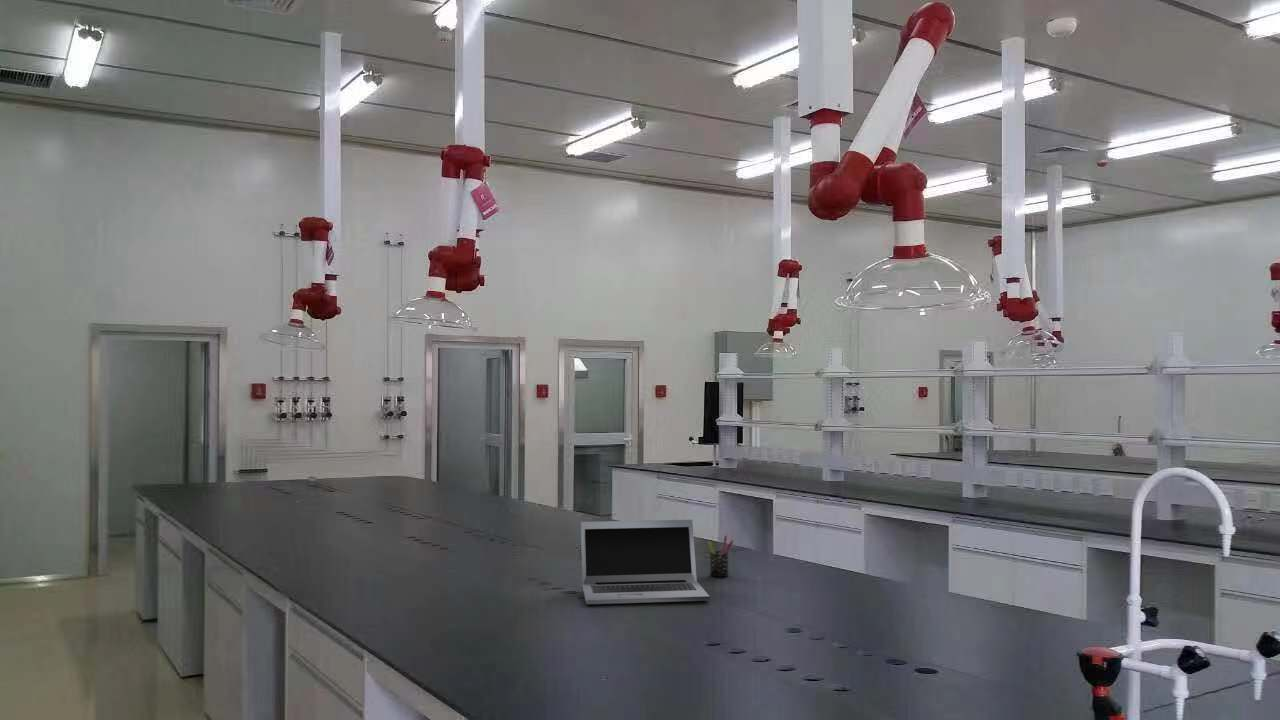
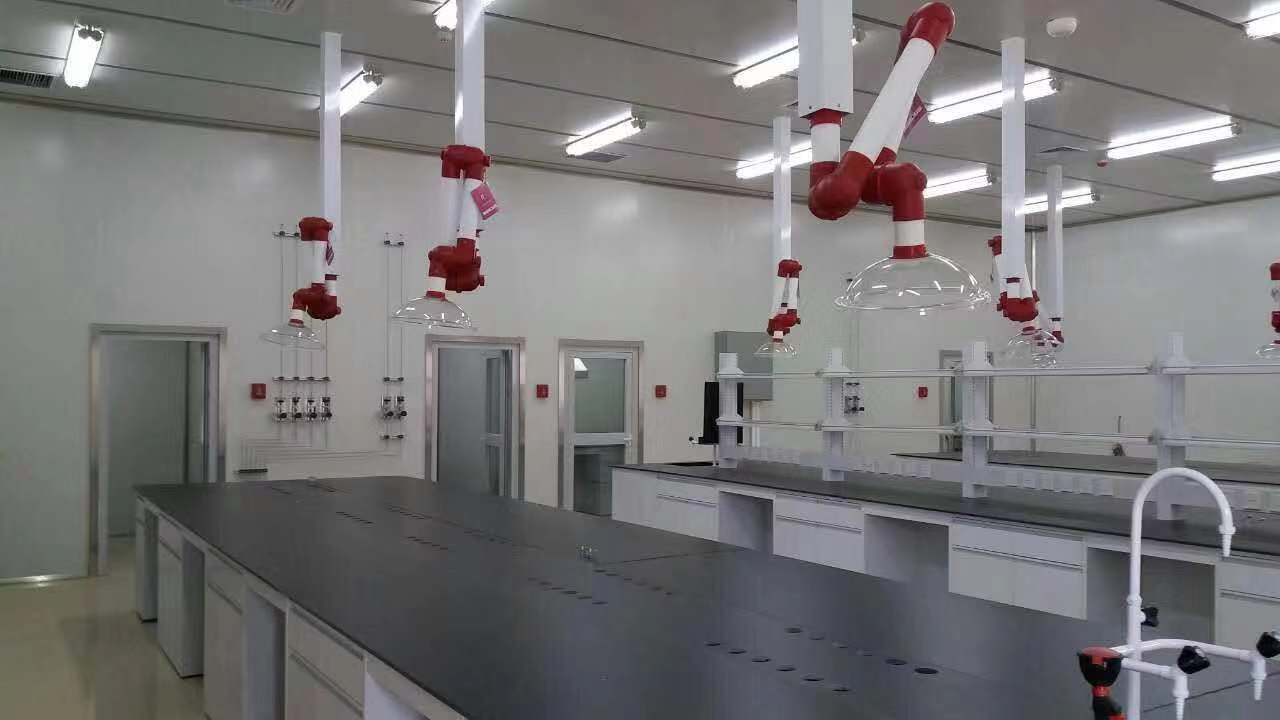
- laptop [580,519,711,605]
- pen holder [707,535,734,578]
